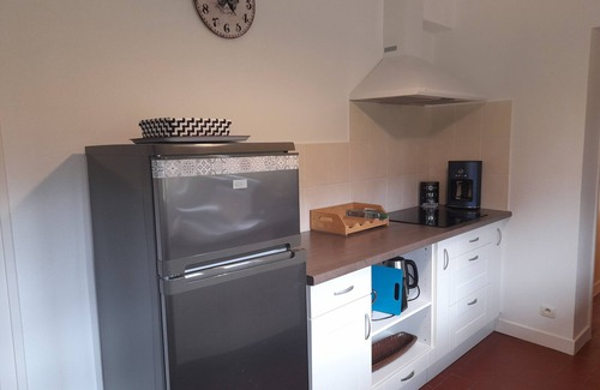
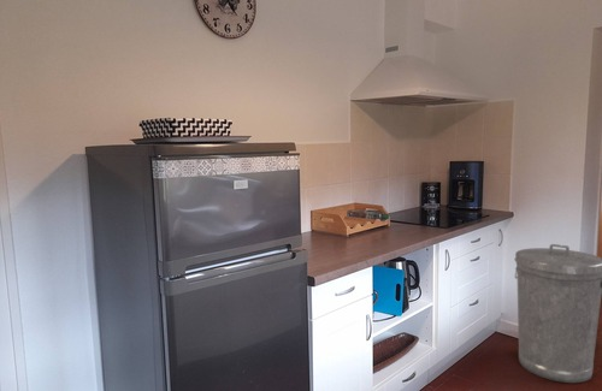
+ trash can [514,243,602,384]
